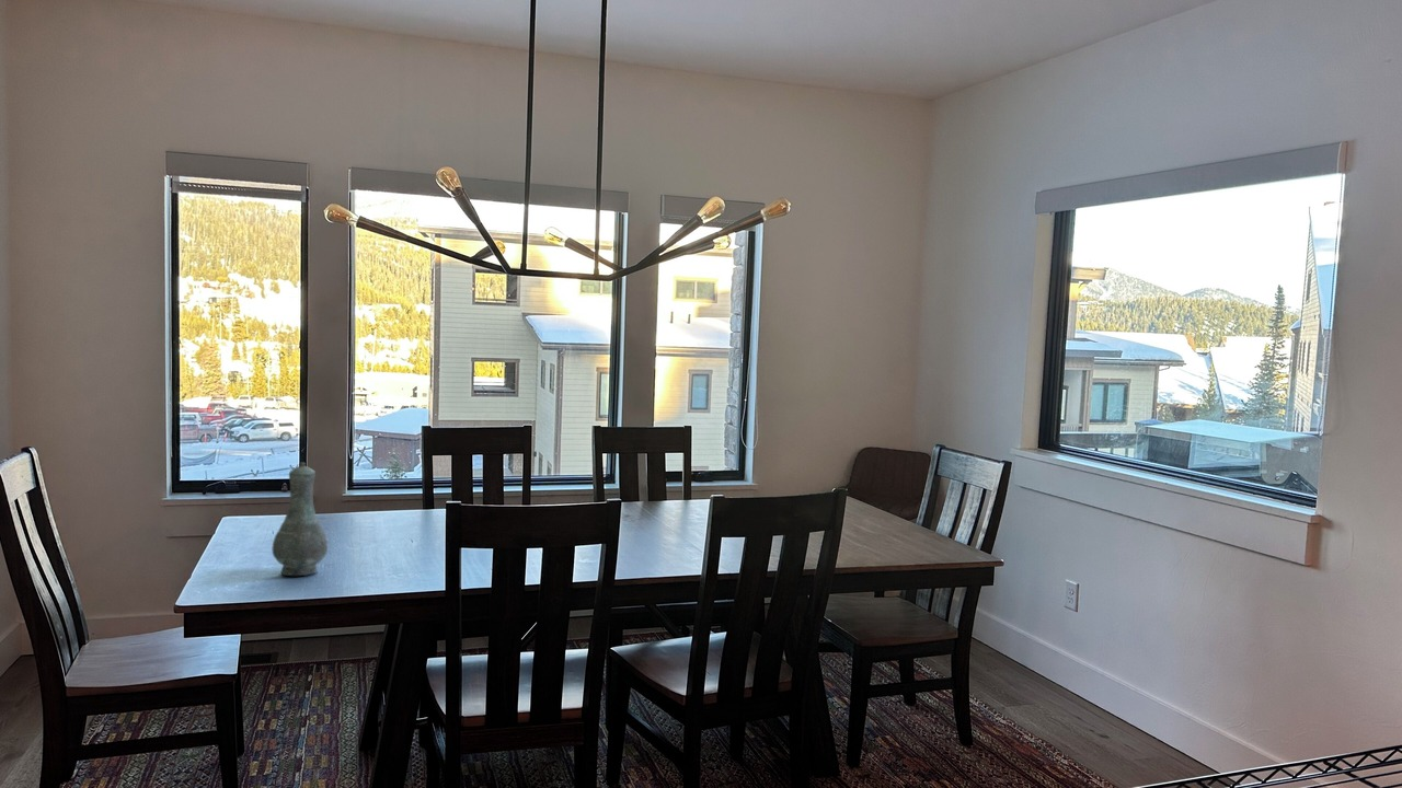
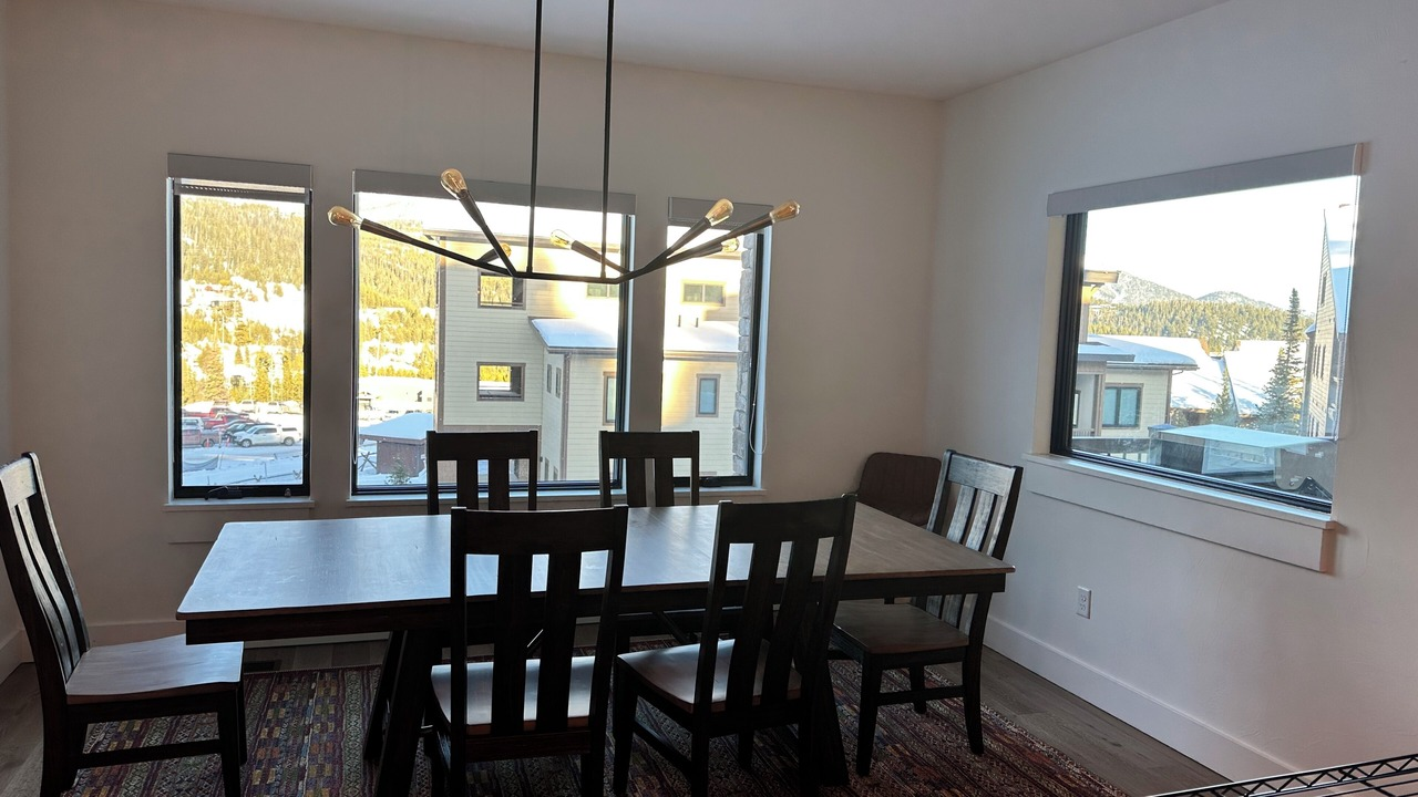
- vase [272,461,329,577]
